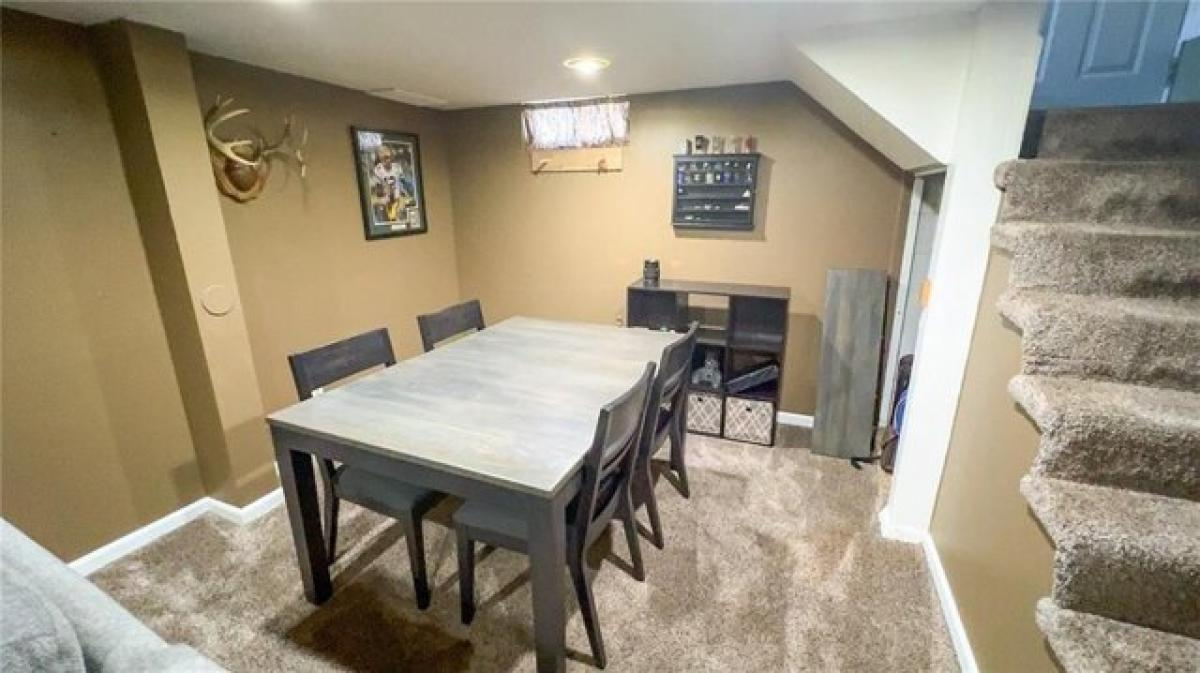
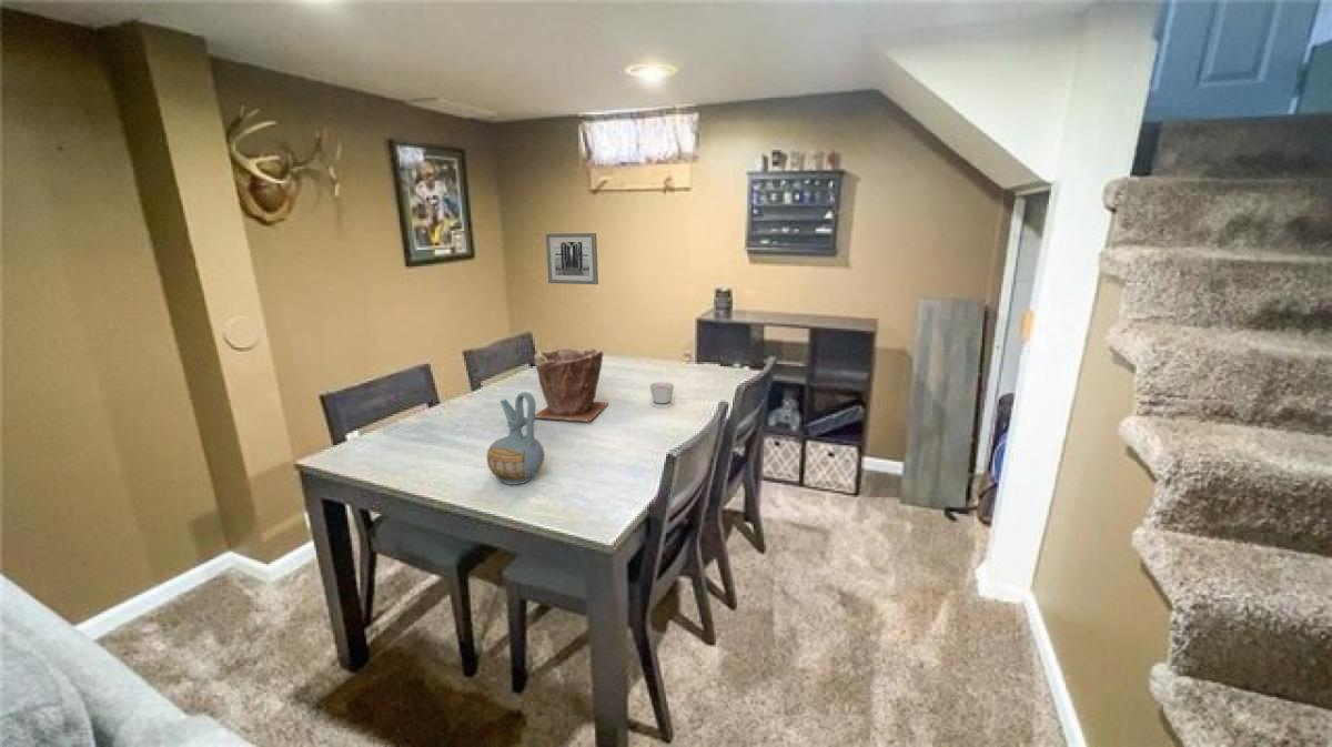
+ candle [649,381,675,404]
+ plant pot [533,347,609,423]
+ wall art [545,232,599,285]
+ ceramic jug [486,391,545,486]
